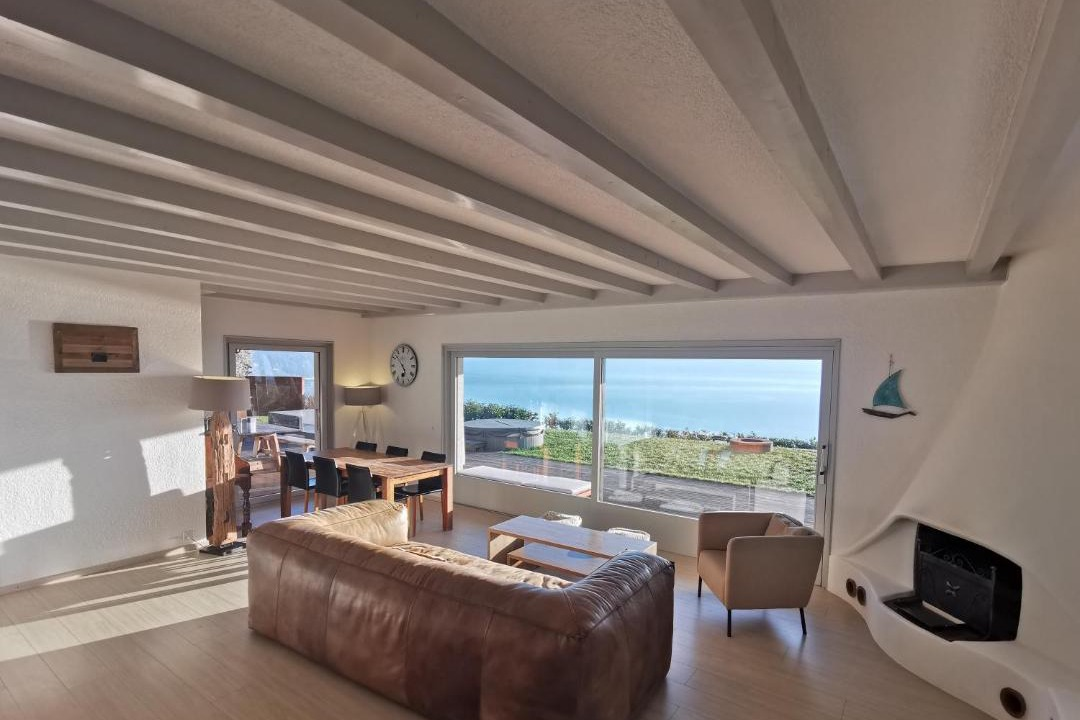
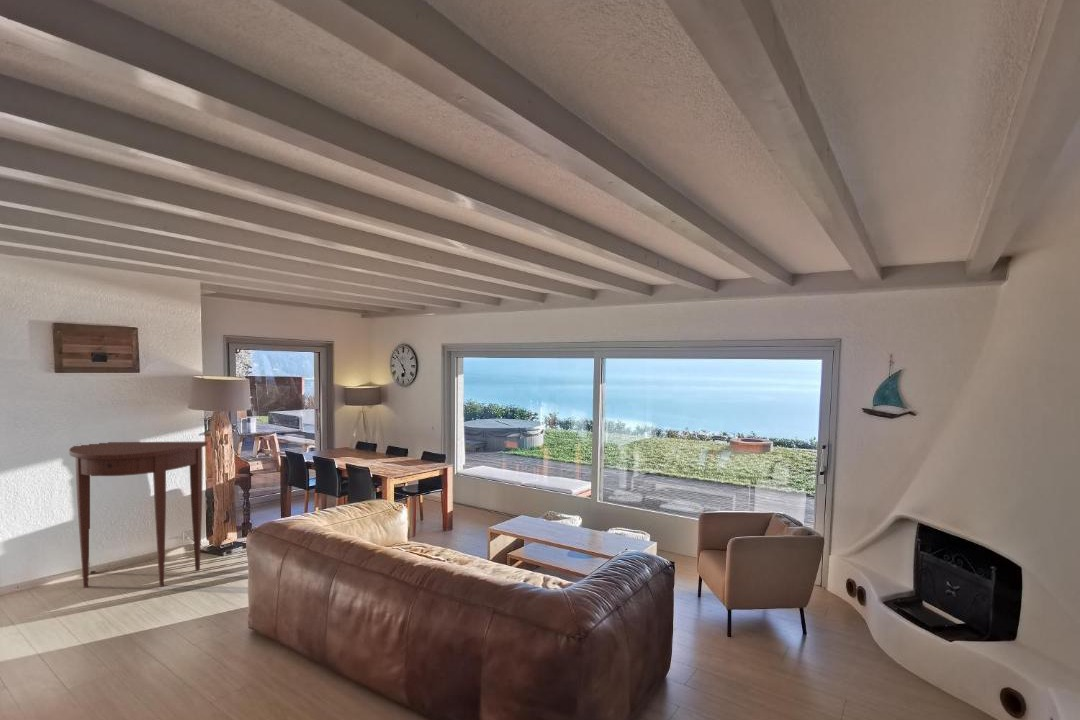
+ console table [68,440,208,589]
